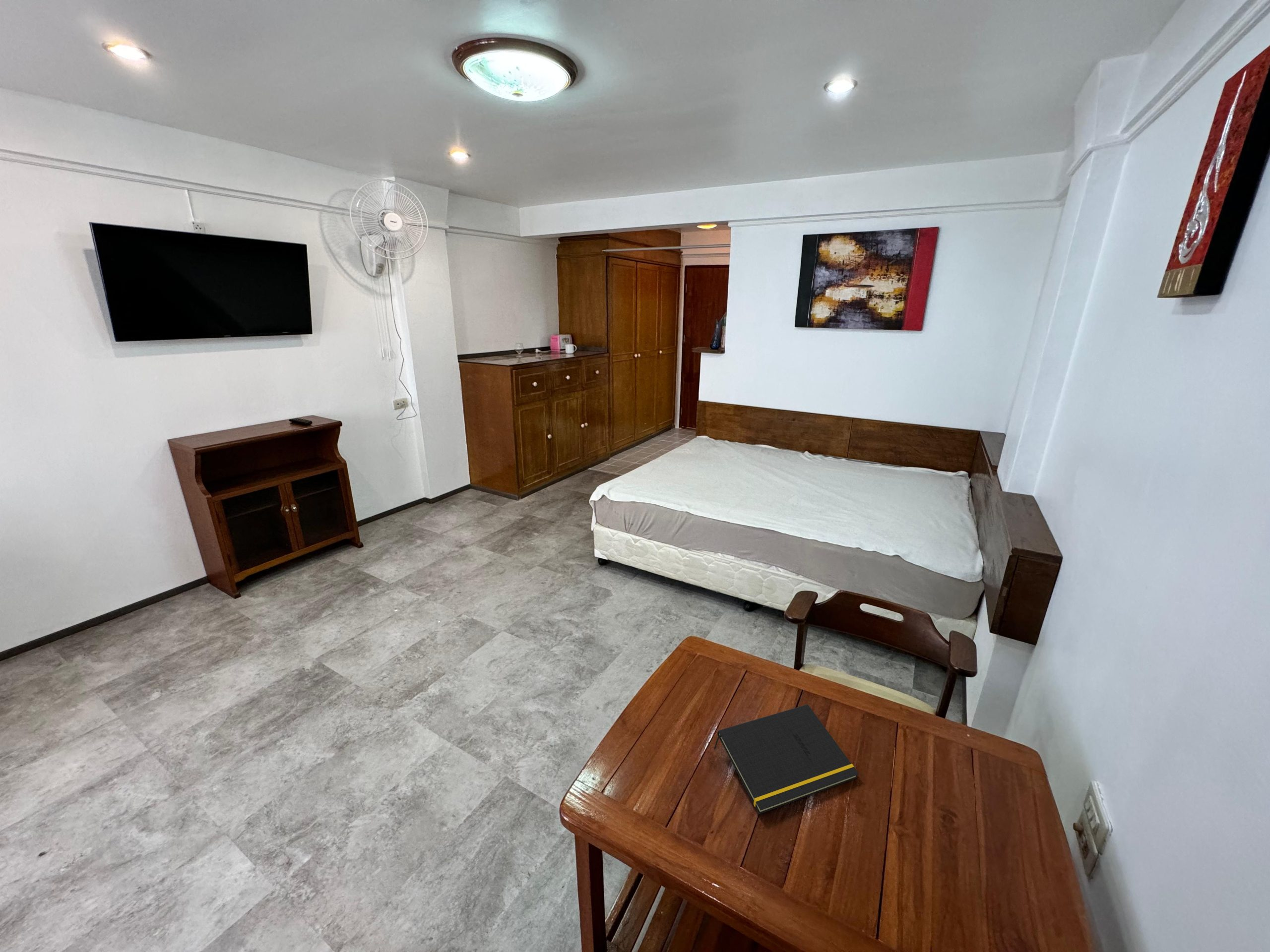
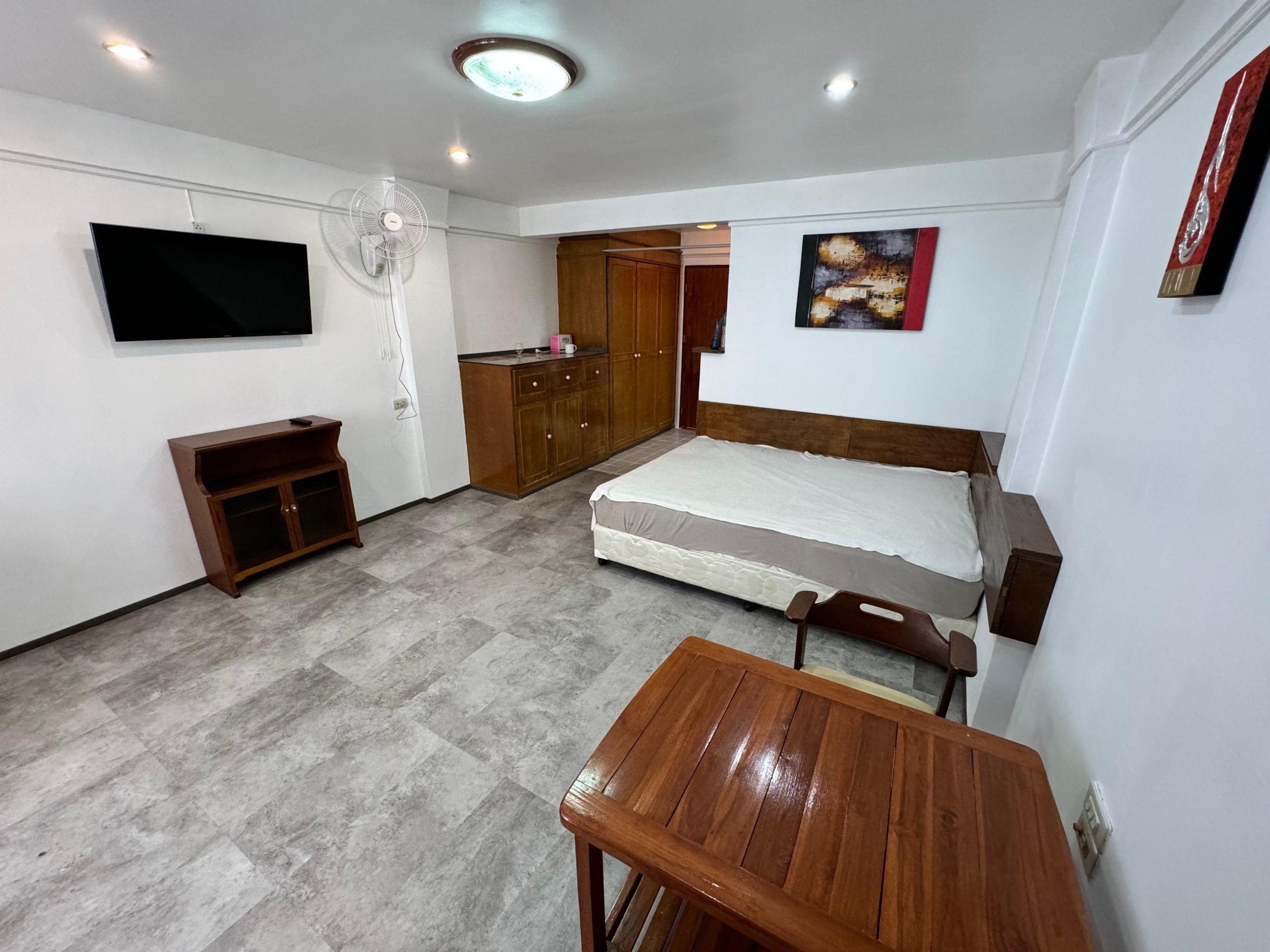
- notepad [713,704,859,815]
